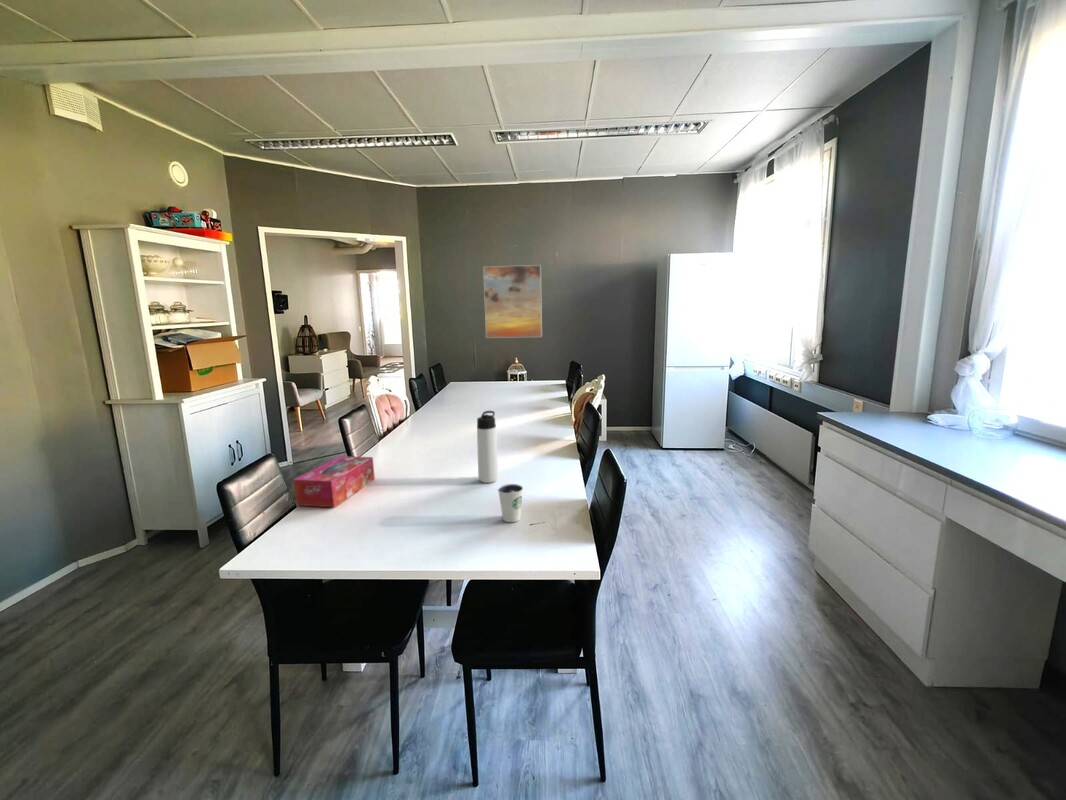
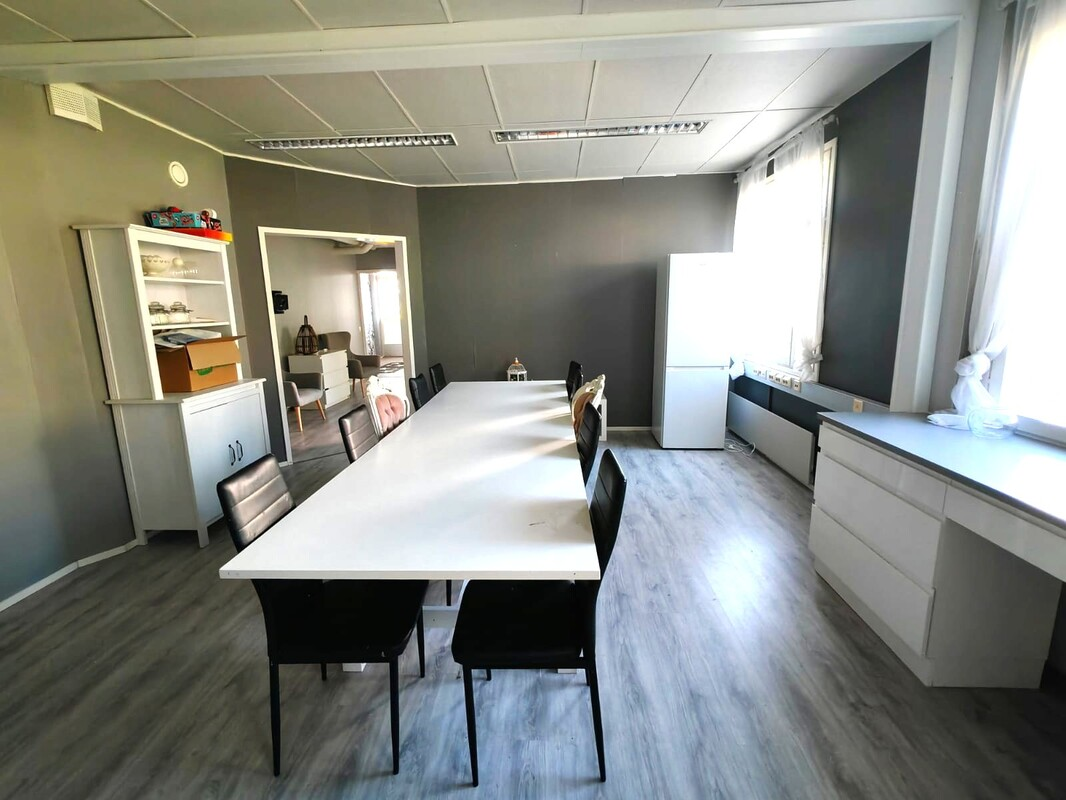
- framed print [482,264,543,339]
- thermos bottle [476,410,499,484]
- dixie cup [497,483,524,523]
- tissue box [293,455,376,508]
